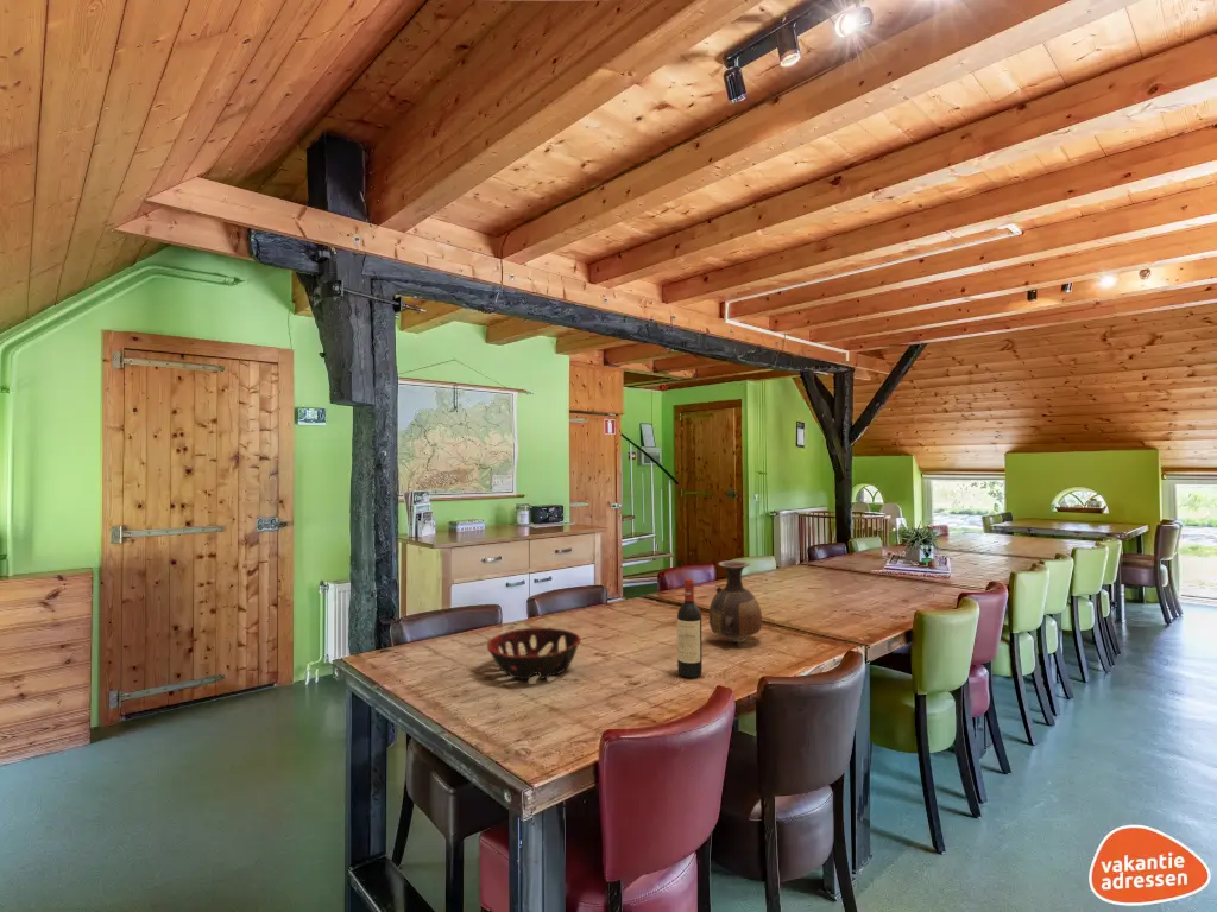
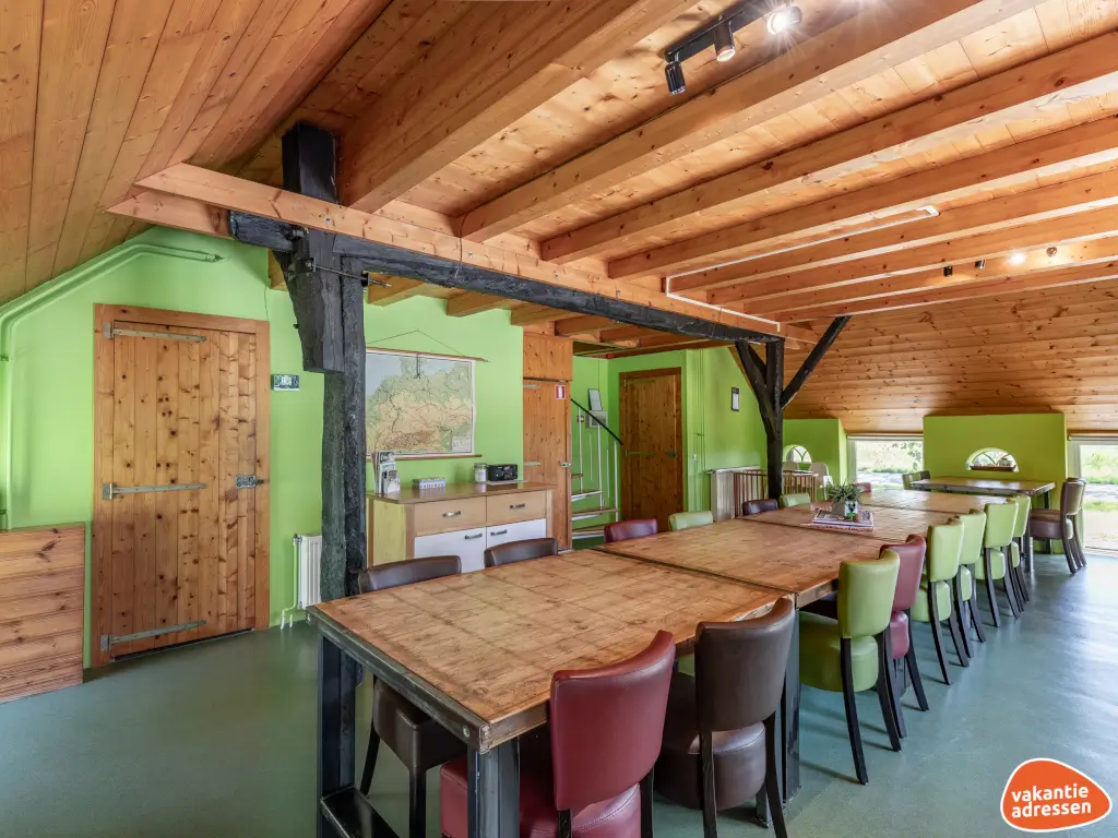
- vase [708,559,763,644]
- wine bottle [676,577,704,679]
- decorative bowl [486,627,582,680]
